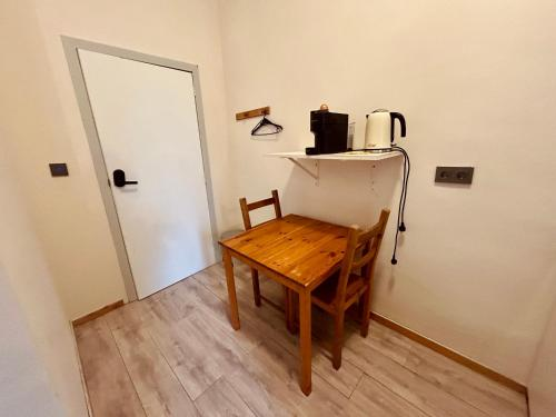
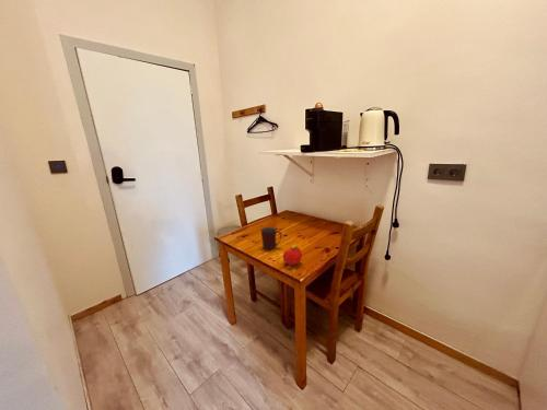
+ fruit [282,244,303,267]
+ mug [260,226,282,250]
